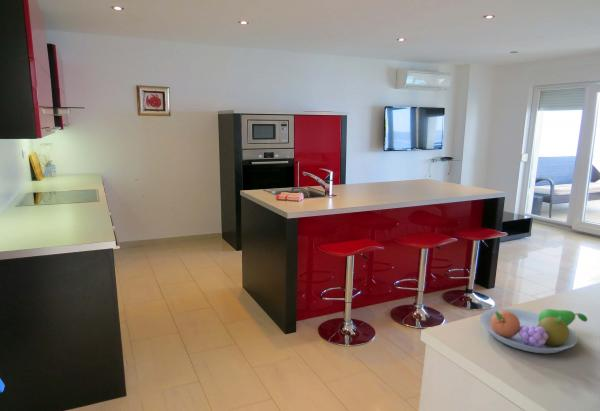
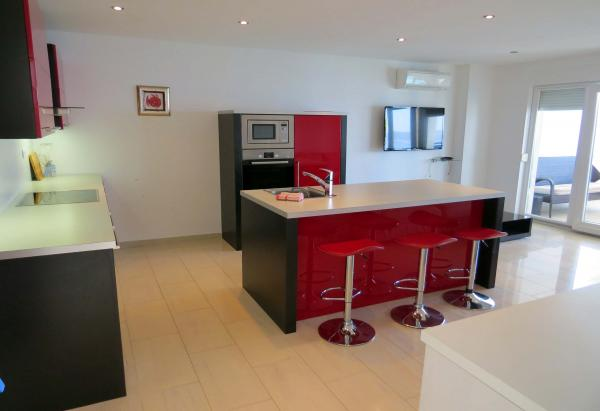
- fruit bowl [479,307,588,354]
